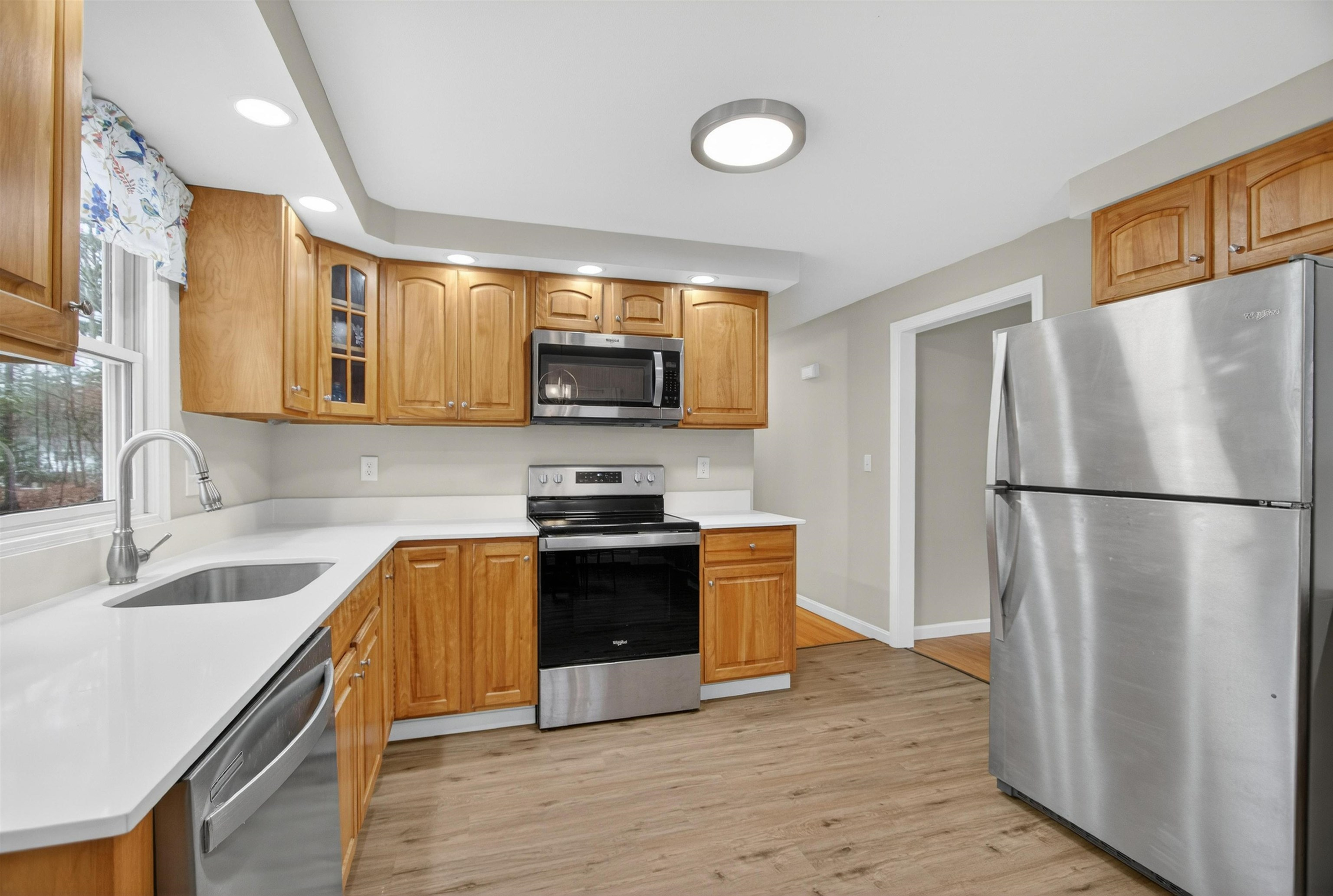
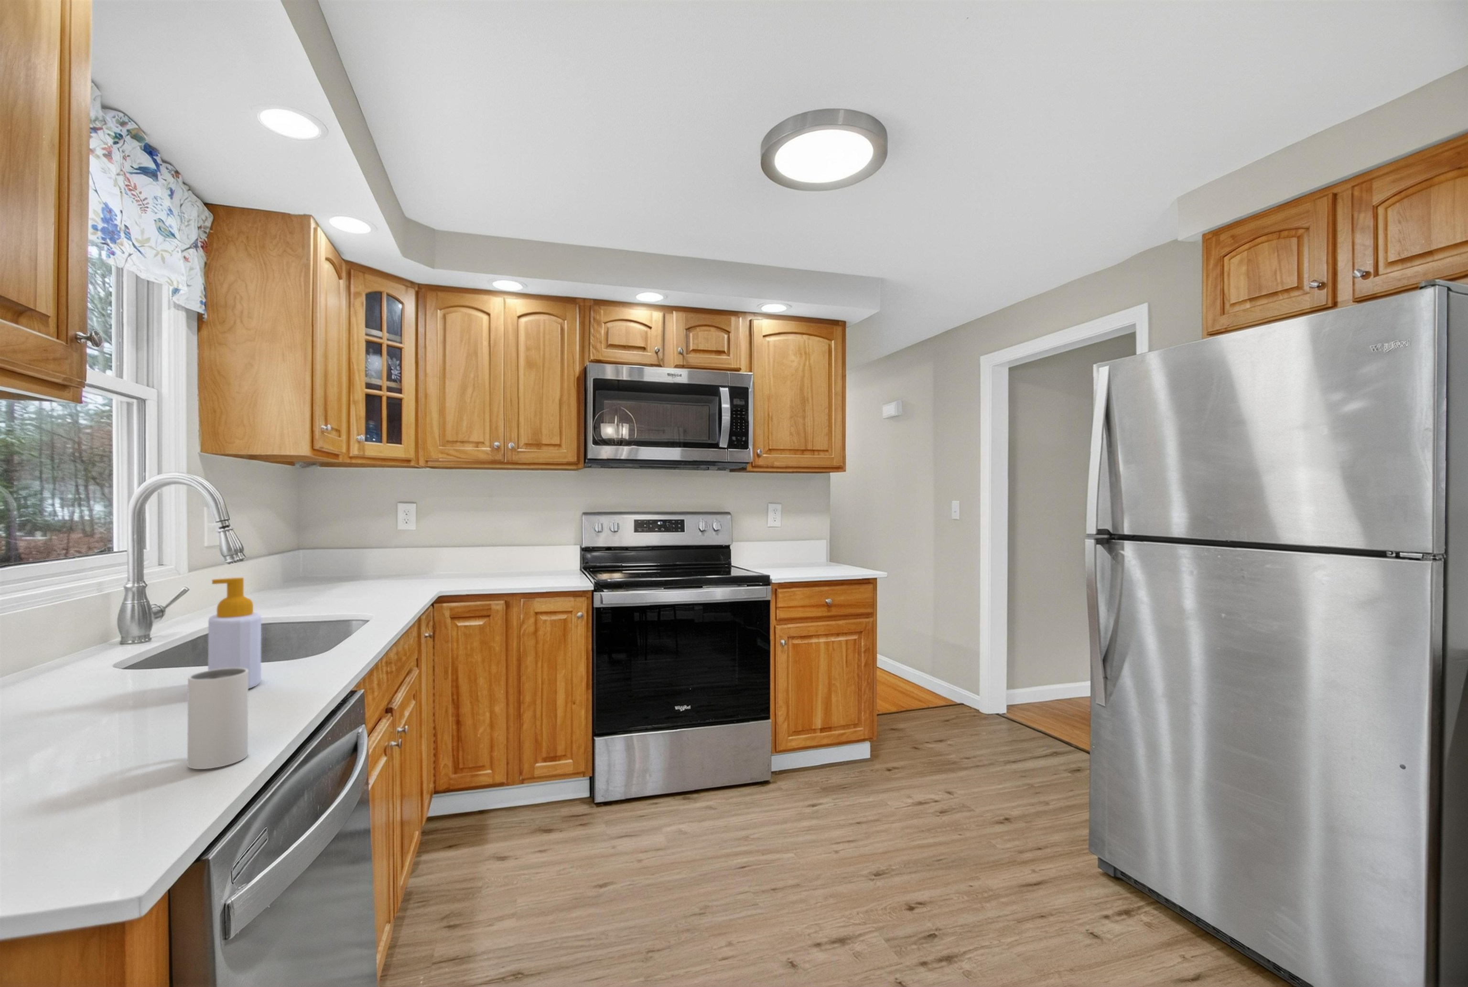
+ mug [187,668,249,770]
+ soap bottle [207,577,262,690]
